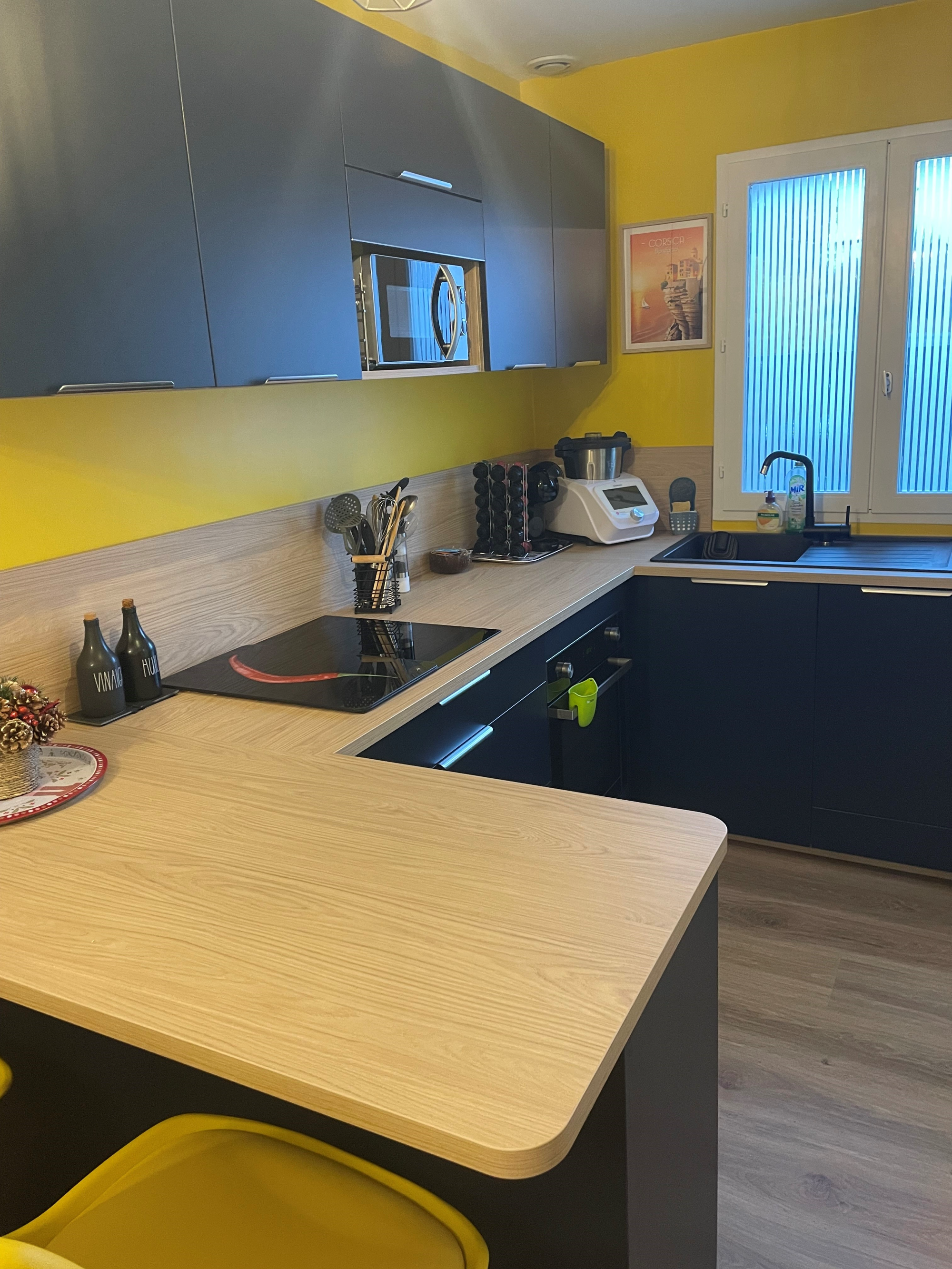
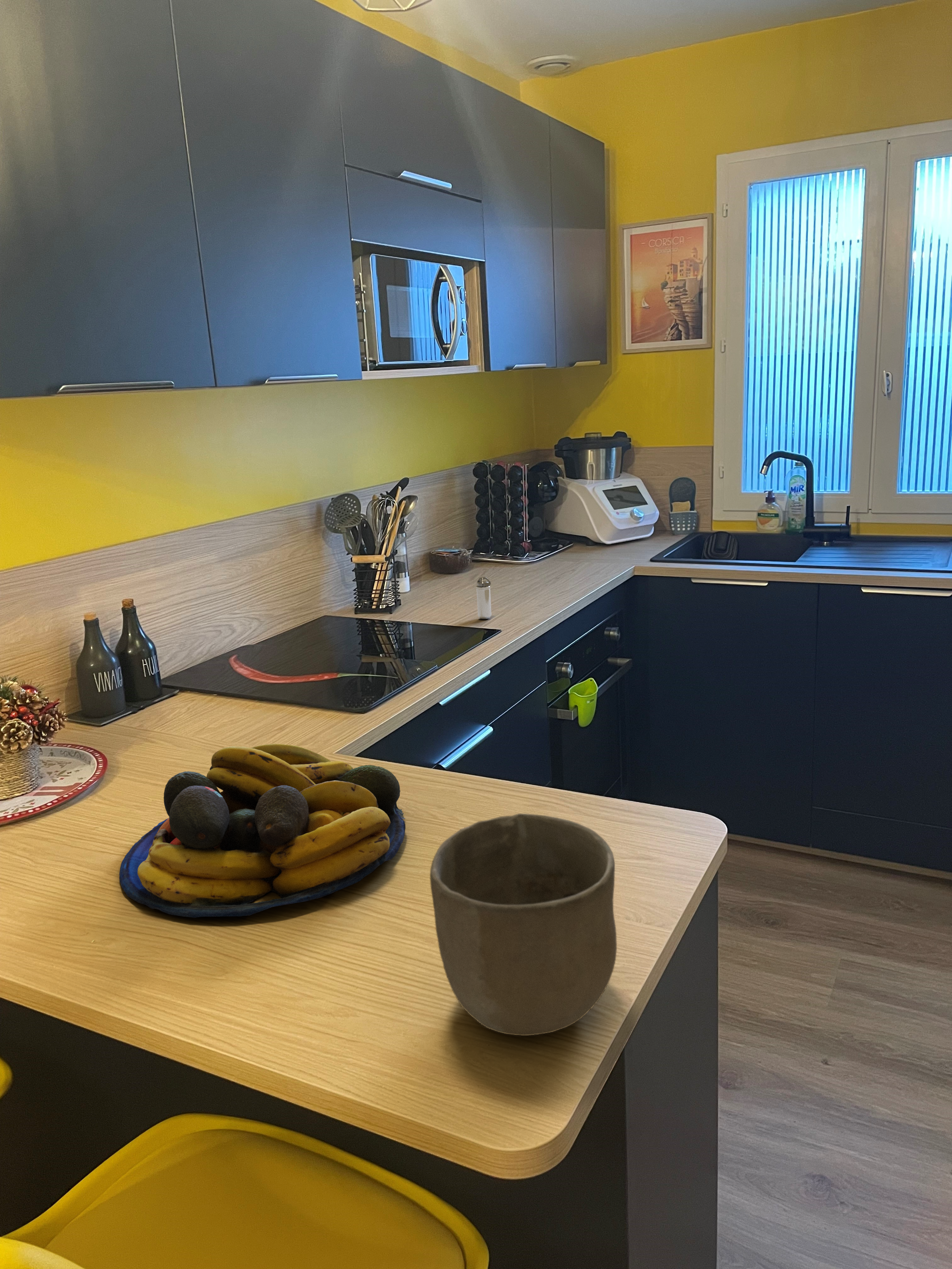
+ fruit bowl [119,744,406,918]
+ bowl [429,813,617,1036]
+ shaker [476,576,492,620]
